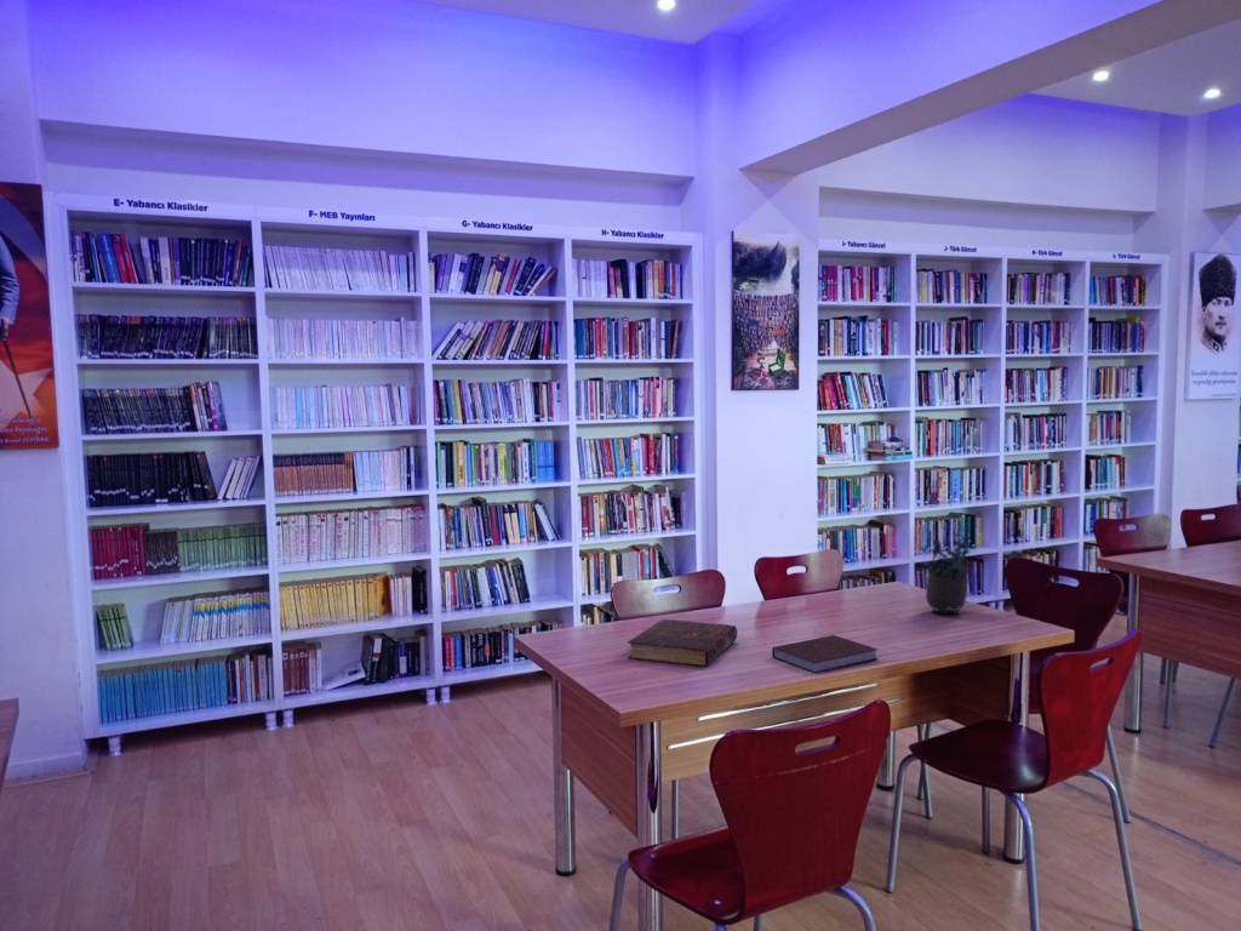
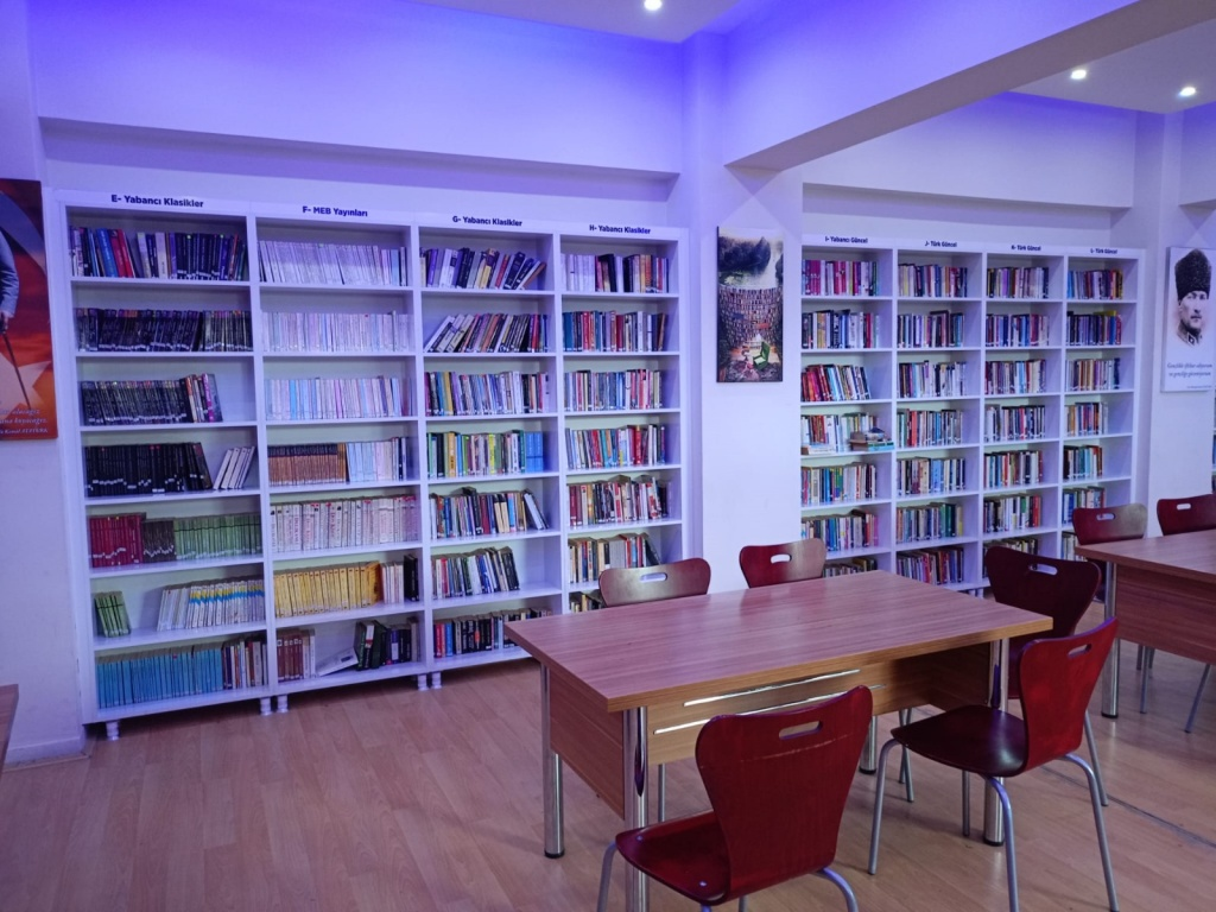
- book [627,618,738,668]
- notebook [771,634,879,674]
- potted plant [919,514,980,615]
